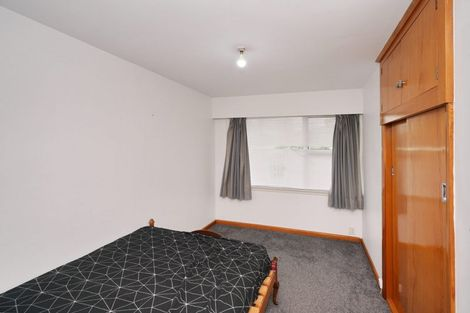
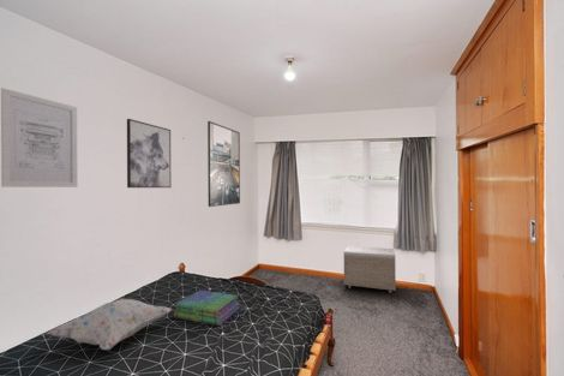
+ stack of books [173,290,241,327]
+ wall art [126,118,173,189]
+ decorative pillow [44,298,173,351]
+ storage bench [343,245,397,294]
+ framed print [206,120,241,208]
+ wall art [0,86,78,189]
